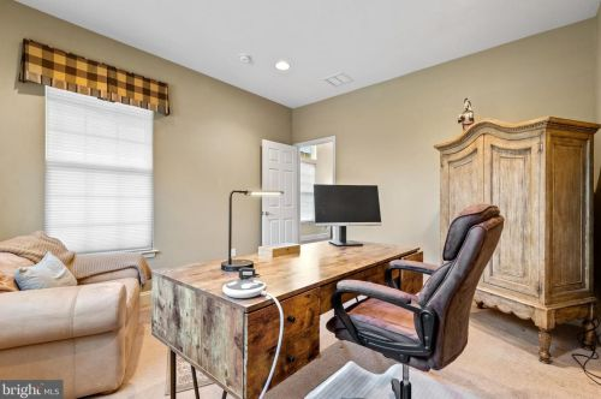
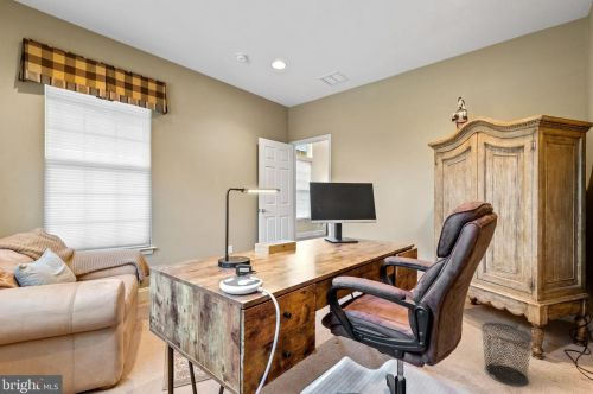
+ waste bin [480,322,534,388]
